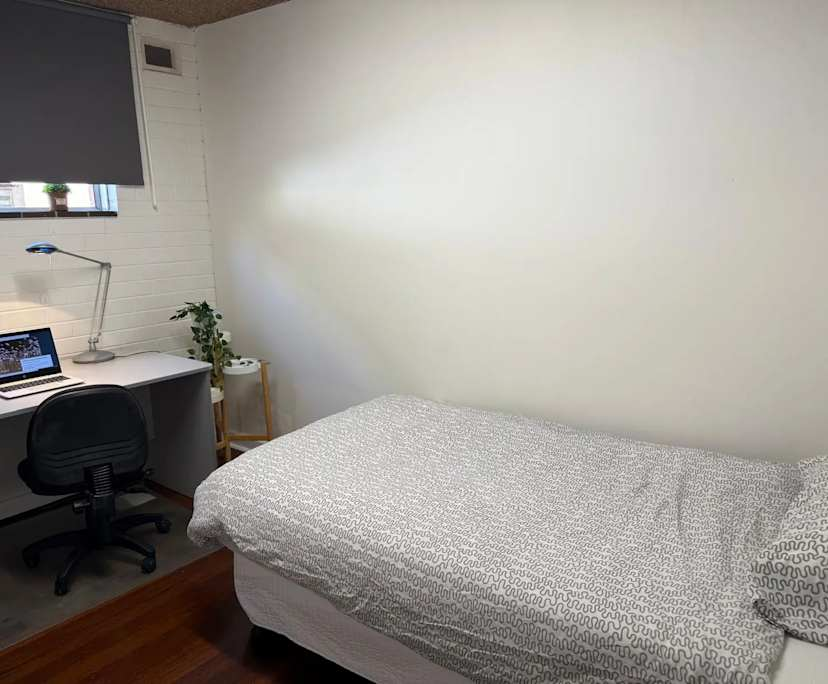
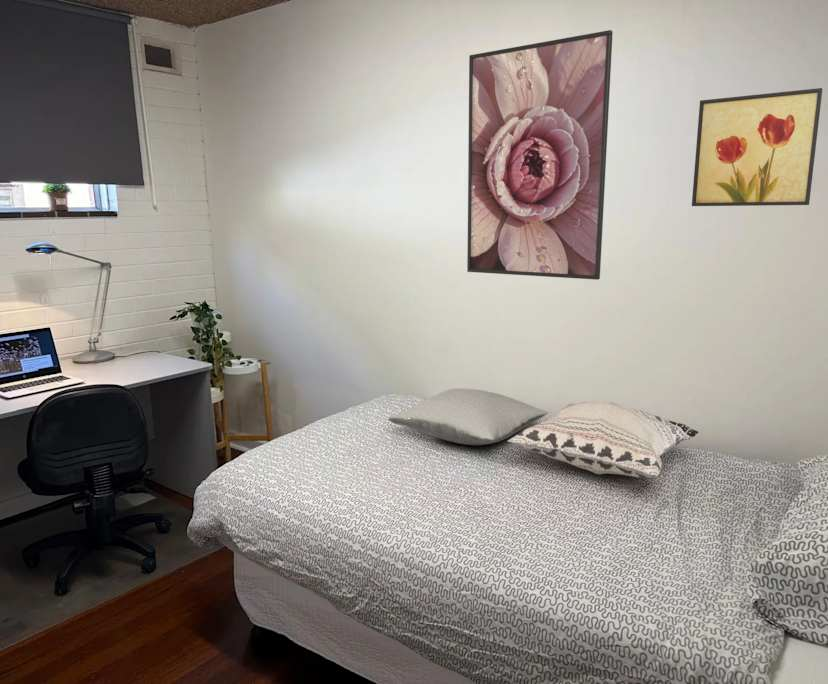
+ pillow [387,388,550,446]
+ decorative pillow [506,400,700,479]
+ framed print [466,29,614,281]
+ wall art [691,87,823,207]
